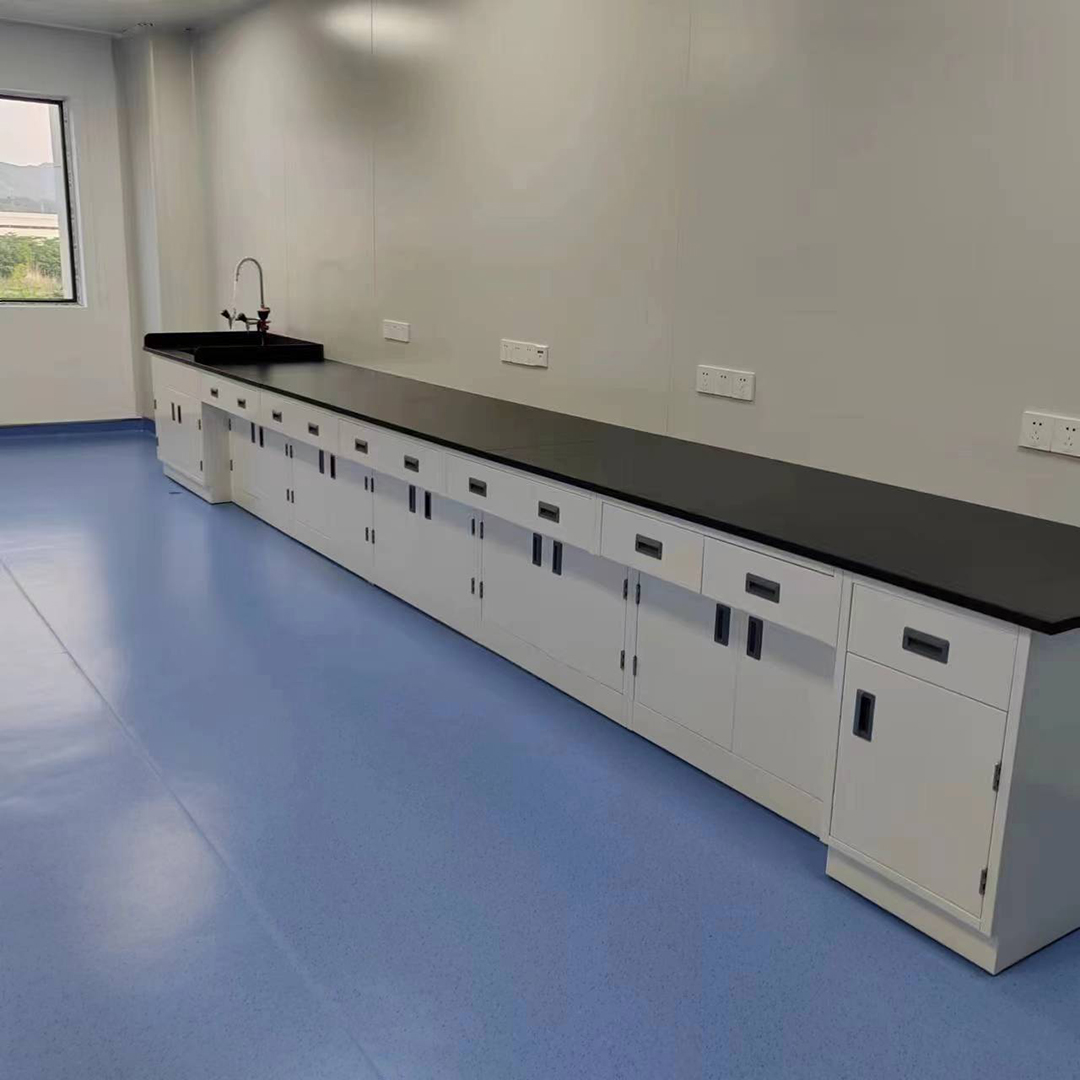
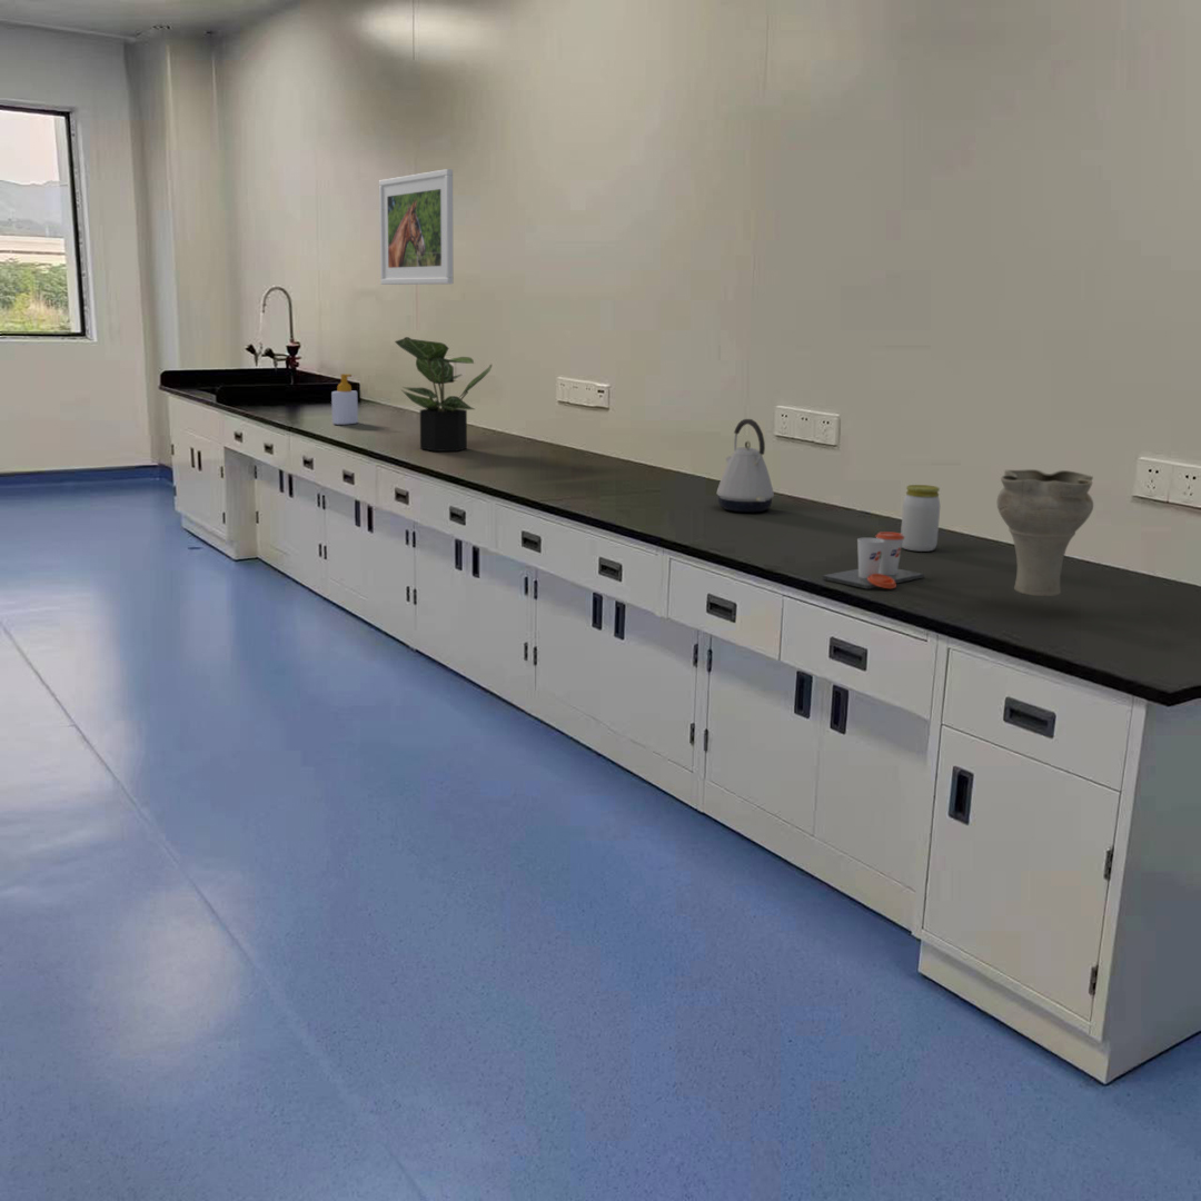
+ soap bottle [330,373,359,426]
+ vase [996,468,1094,597]
+ jar [900,484,941,553]
+ potted plant [394,336,493,453]
+ kettle [716,418,775,514]
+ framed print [378,168,454,286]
+ cup [822,530,925,590]
